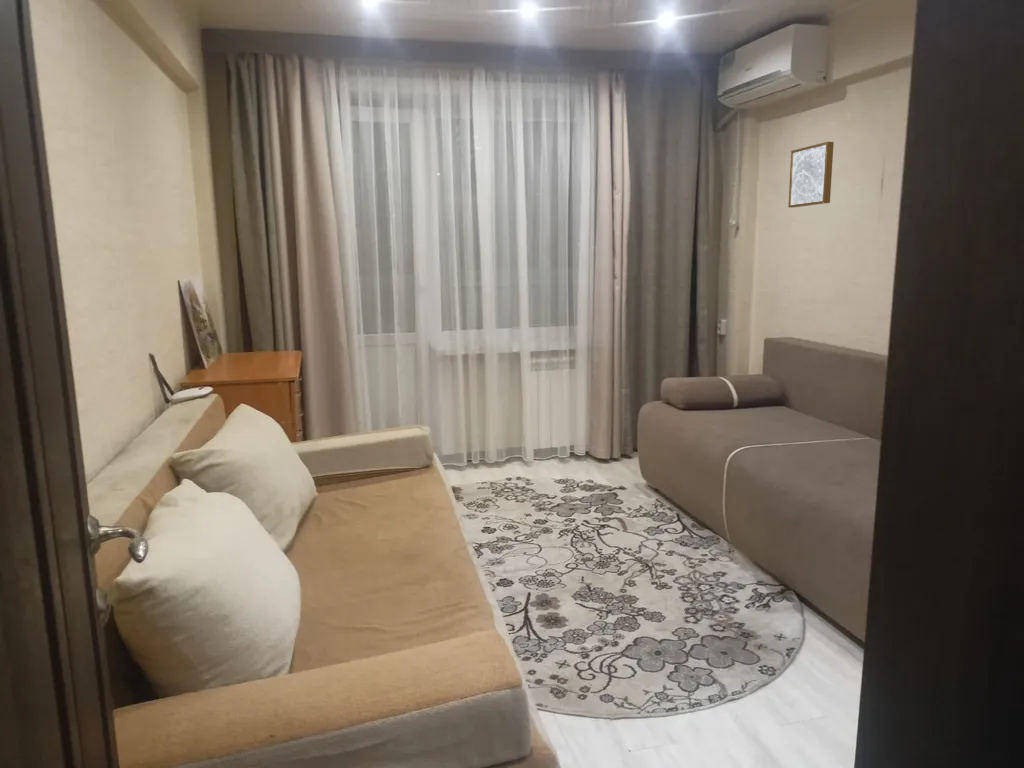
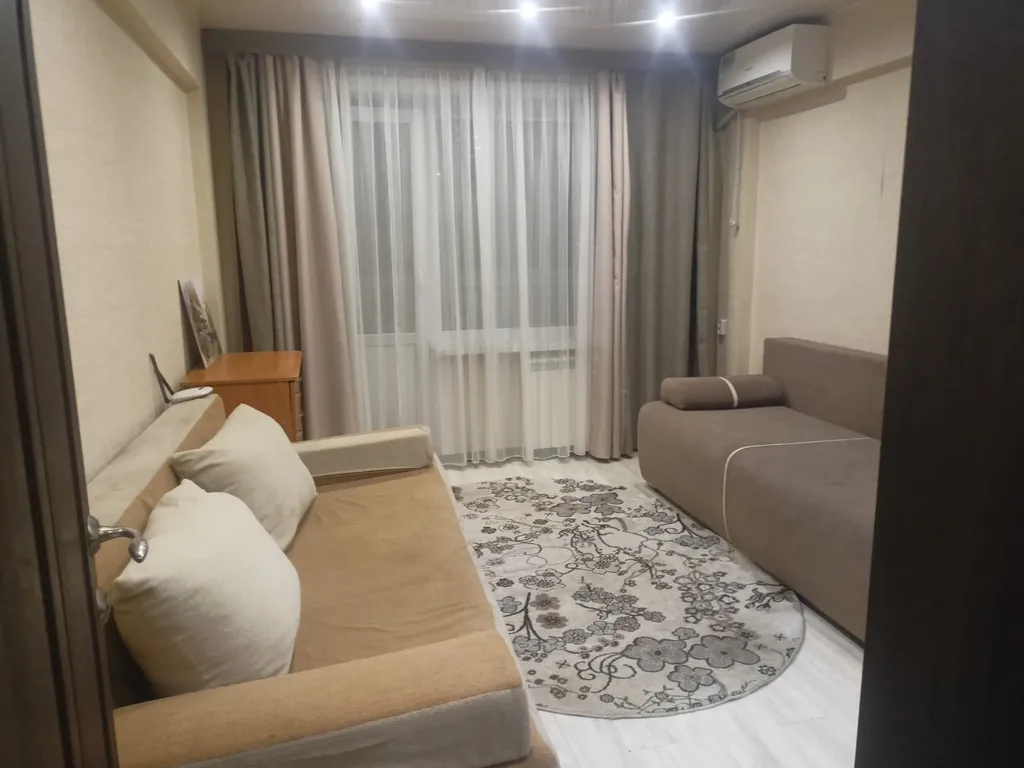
- wall art [787,141,835,209]
